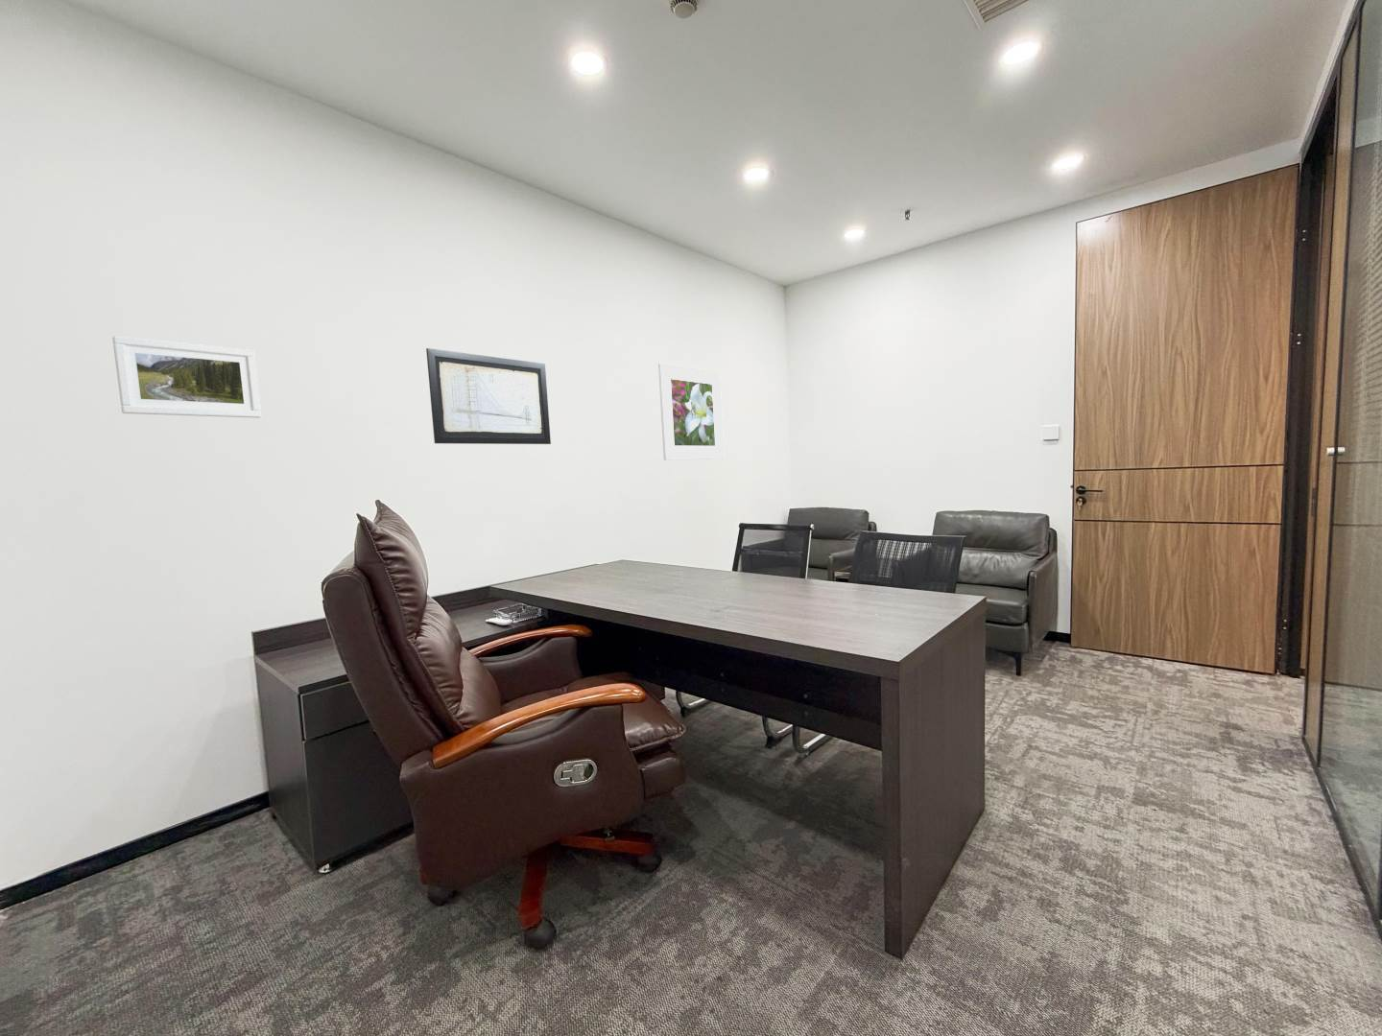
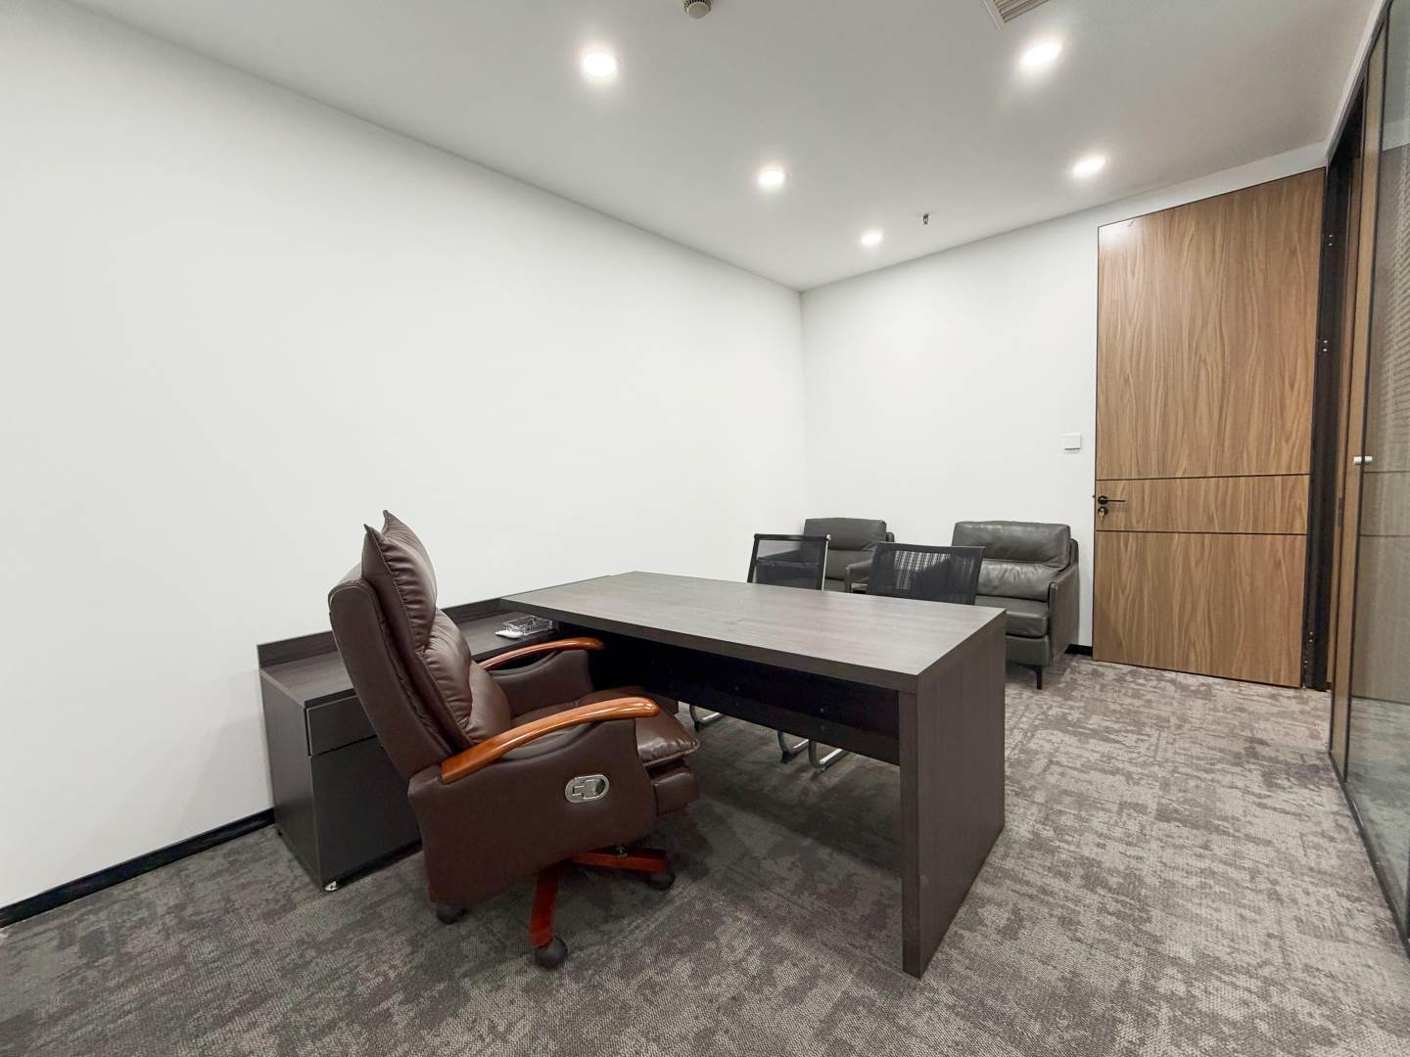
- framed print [111,335,262,419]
- wall art [425,347,552,445]
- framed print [657,361,726,461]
